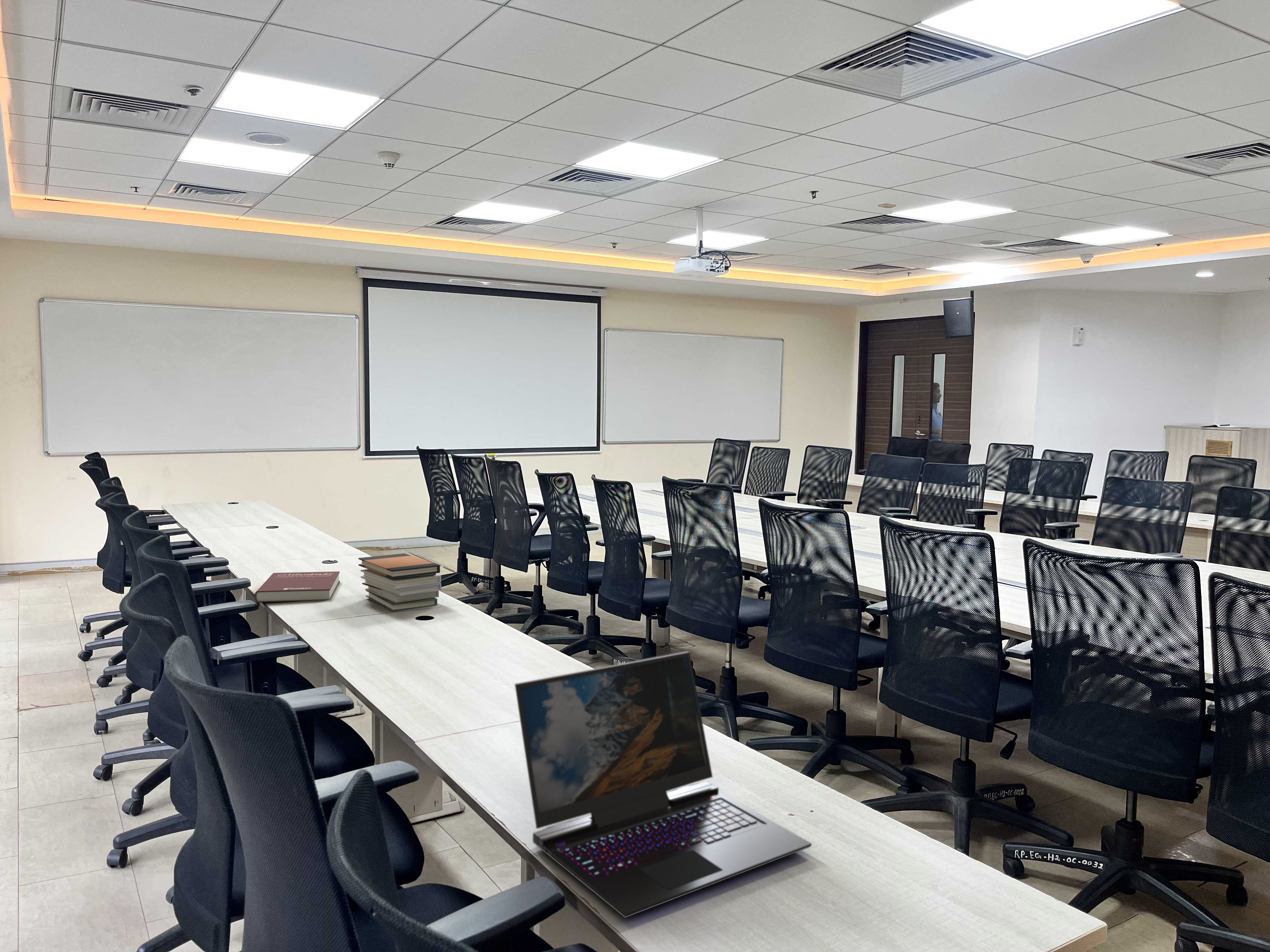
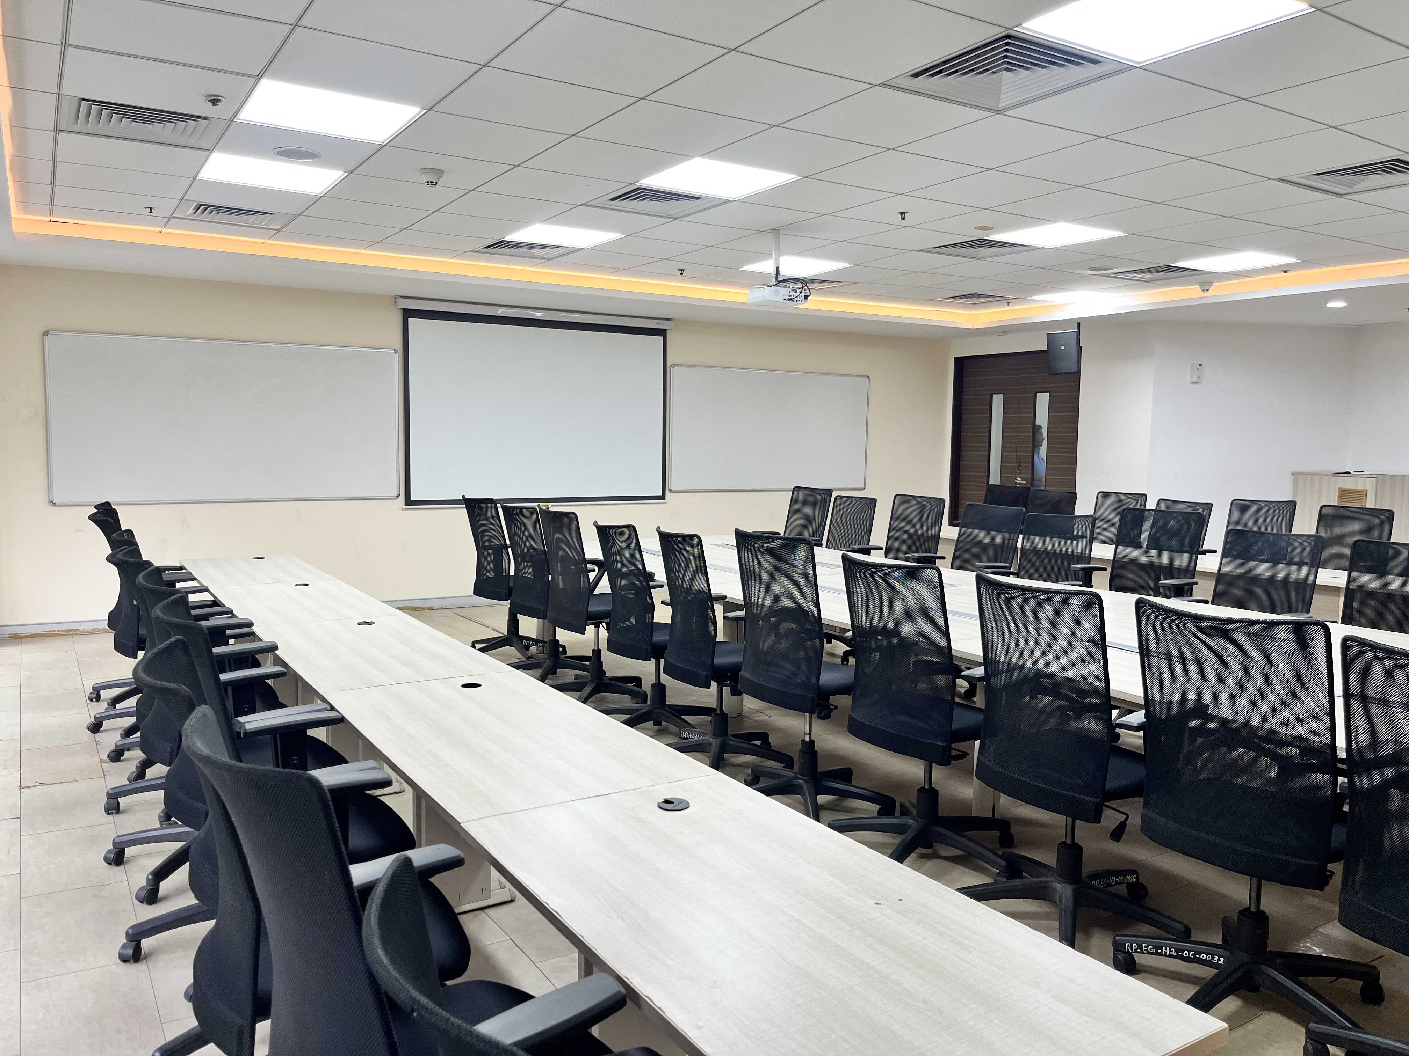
- book [255,571,340,603]
- laptop [514,651,812,918]
- book stack [358,553,442,612]
